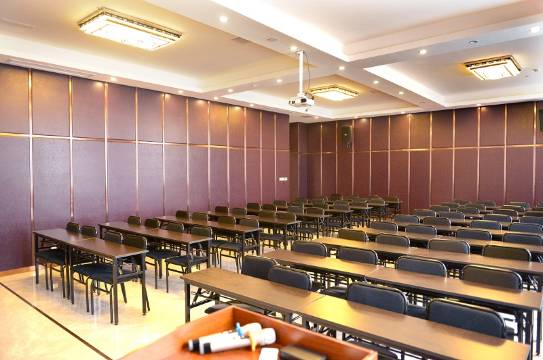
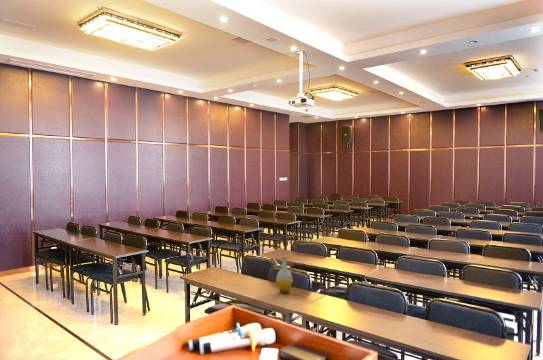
+ bottle [275,255,294,295]
